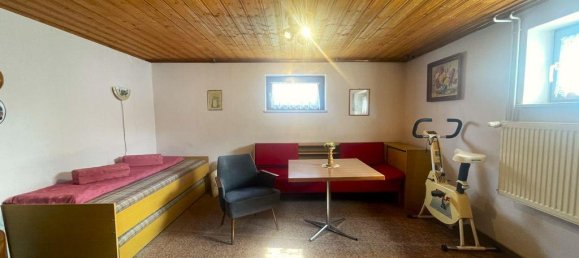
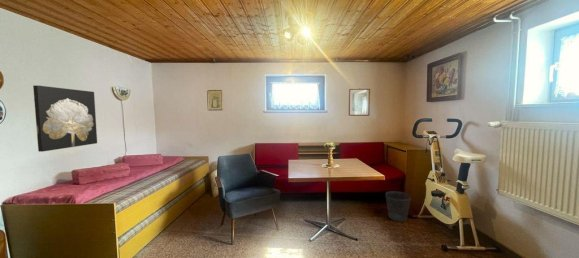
+ wastebasket [385,190,412,223]
+ wall art [32,84,98,153]
